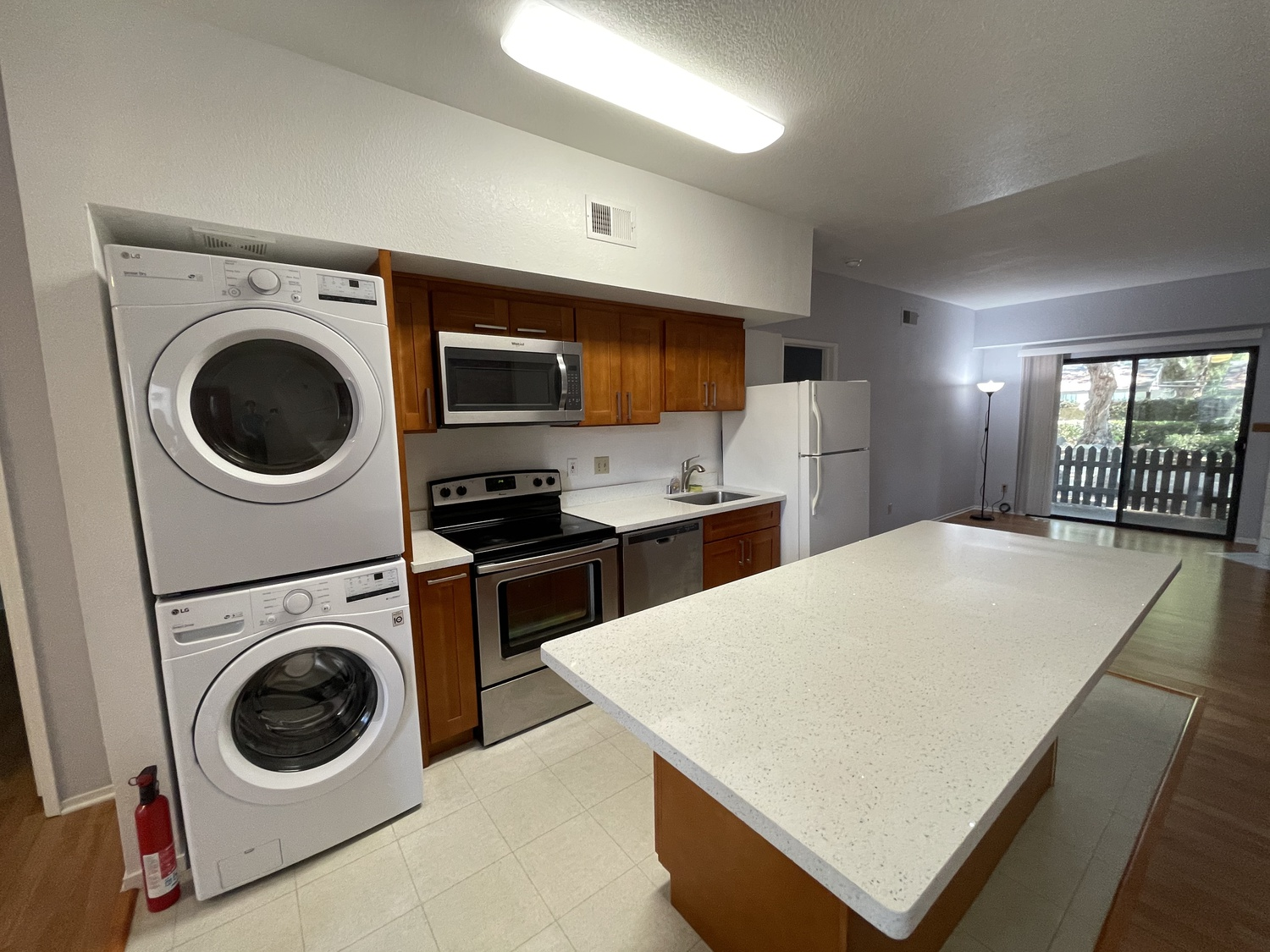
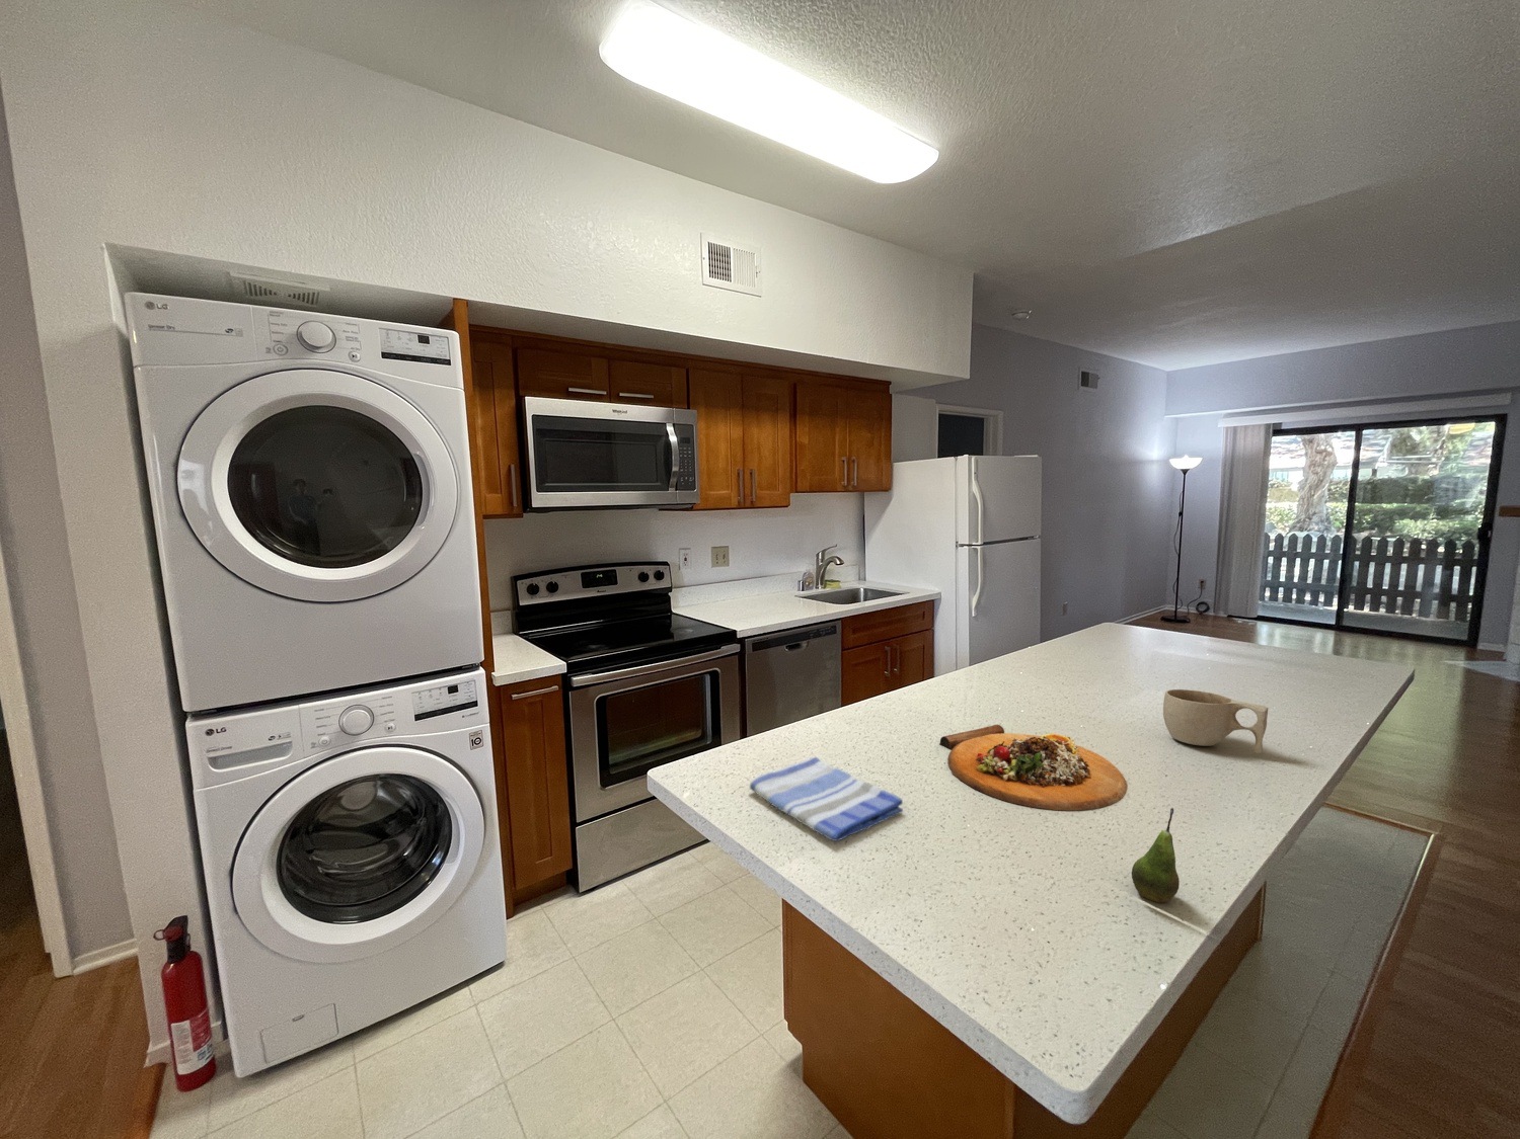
+ dish towel [749,756,904,842]
+ fruit [1131,806,1180,904]
+ cup [1162,688,1269,754]
+ cutting board [938,724,1127,812]
